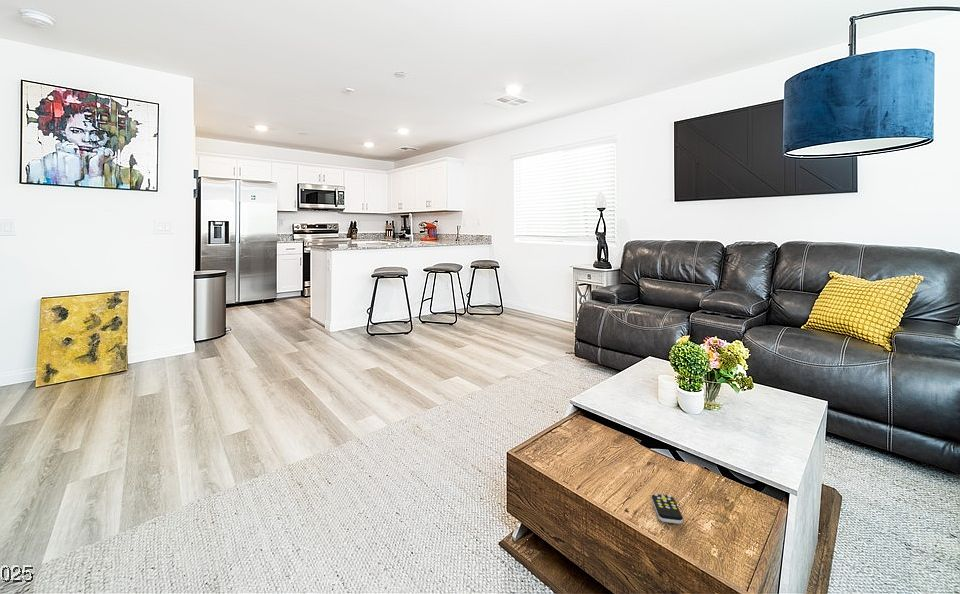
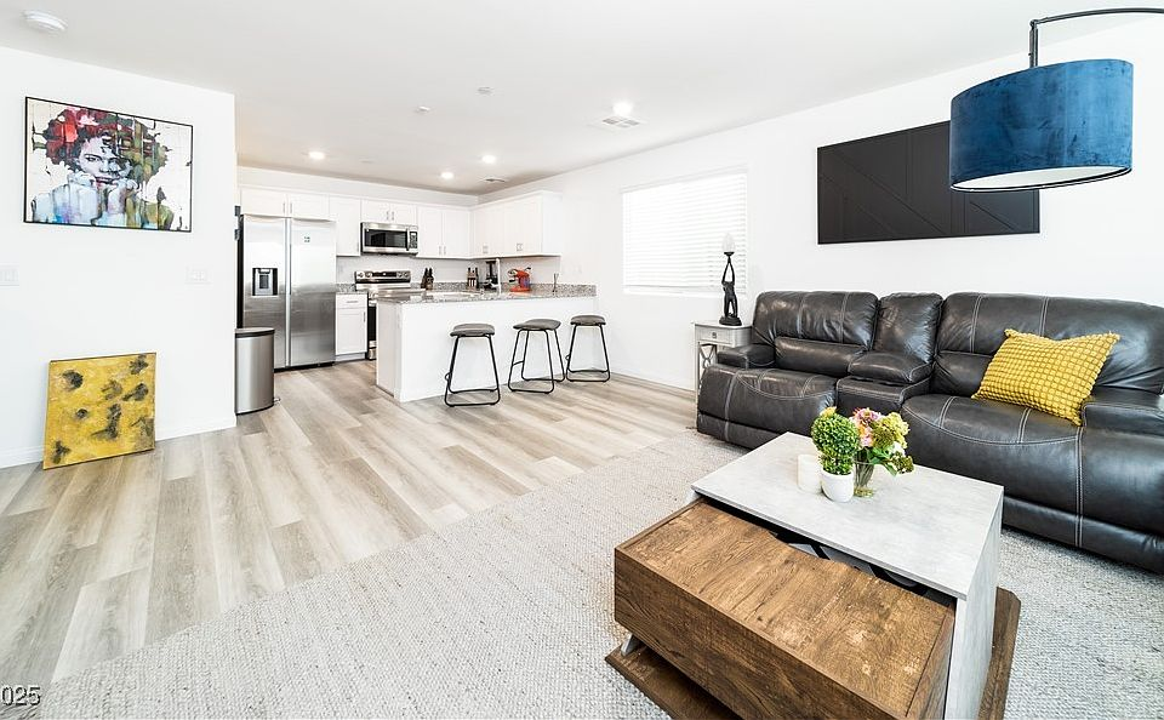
- remote control [651,493,684,525]
